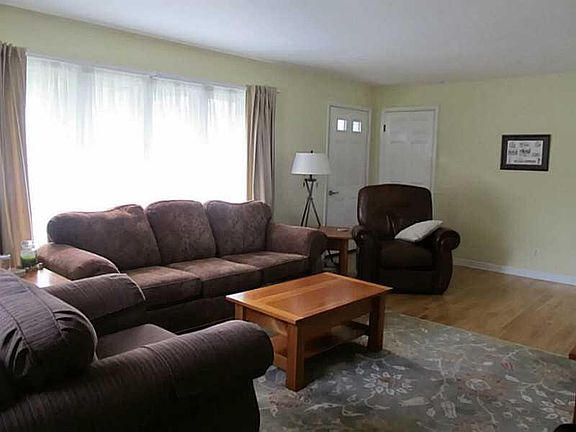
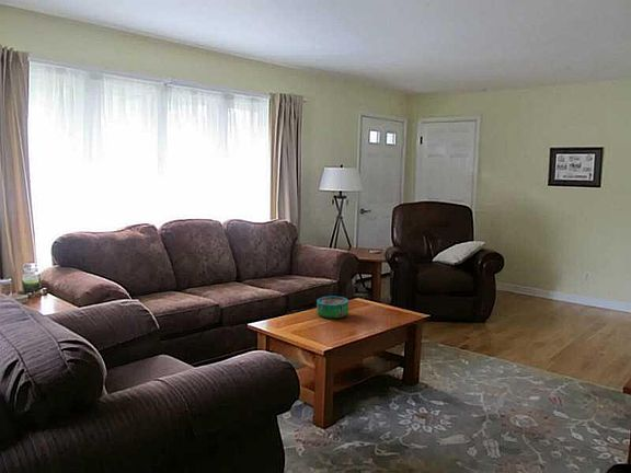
+ decorative bowl [316,295,349,320]
